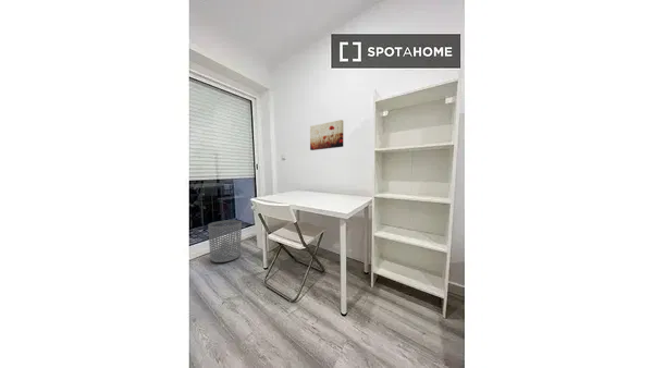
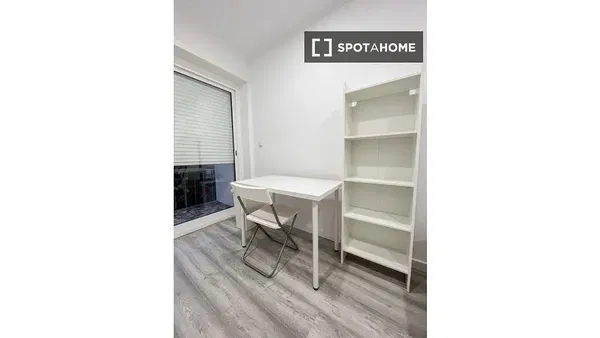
- wall art [309,119,344,151]
- waste bin [207,219,243,263]
